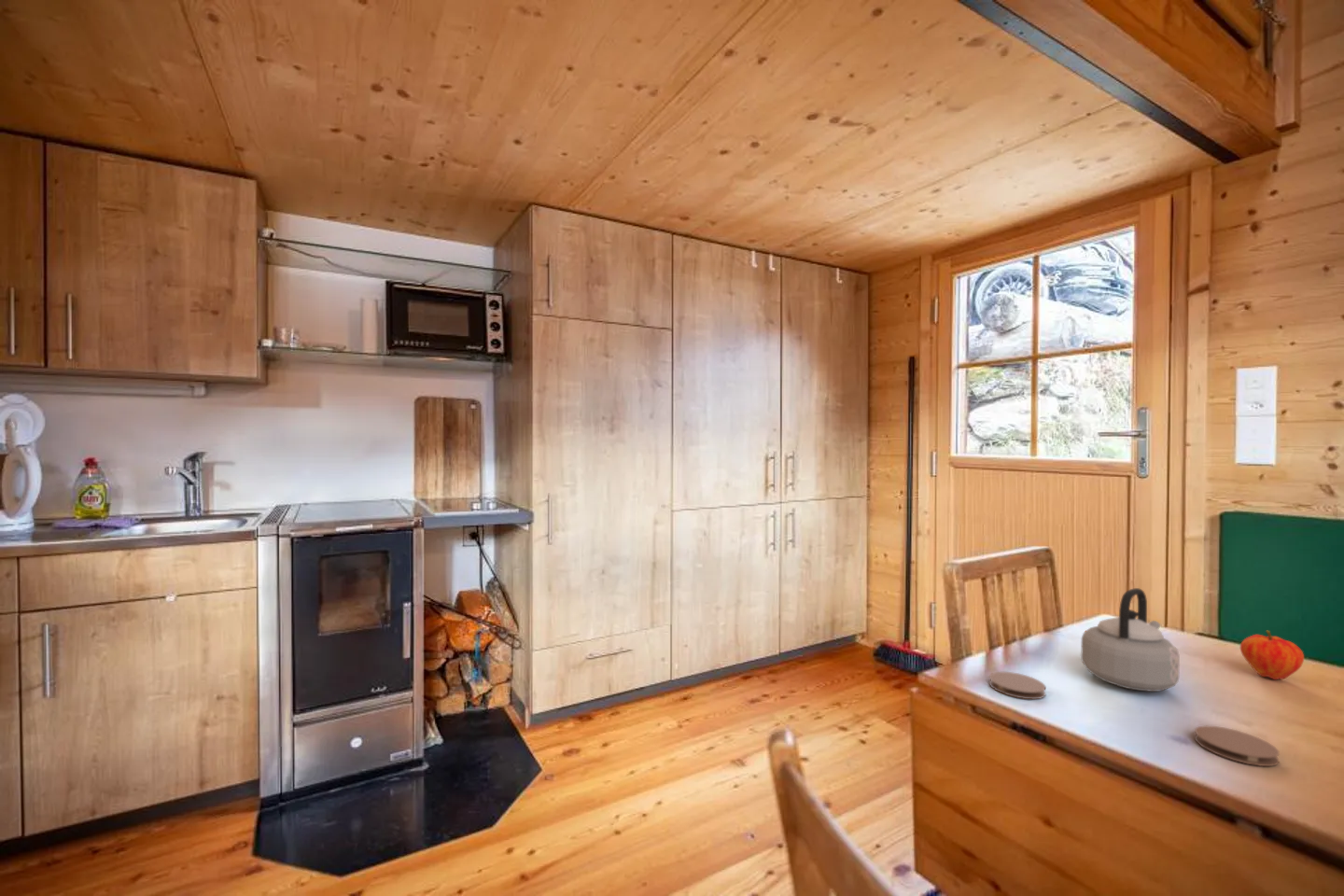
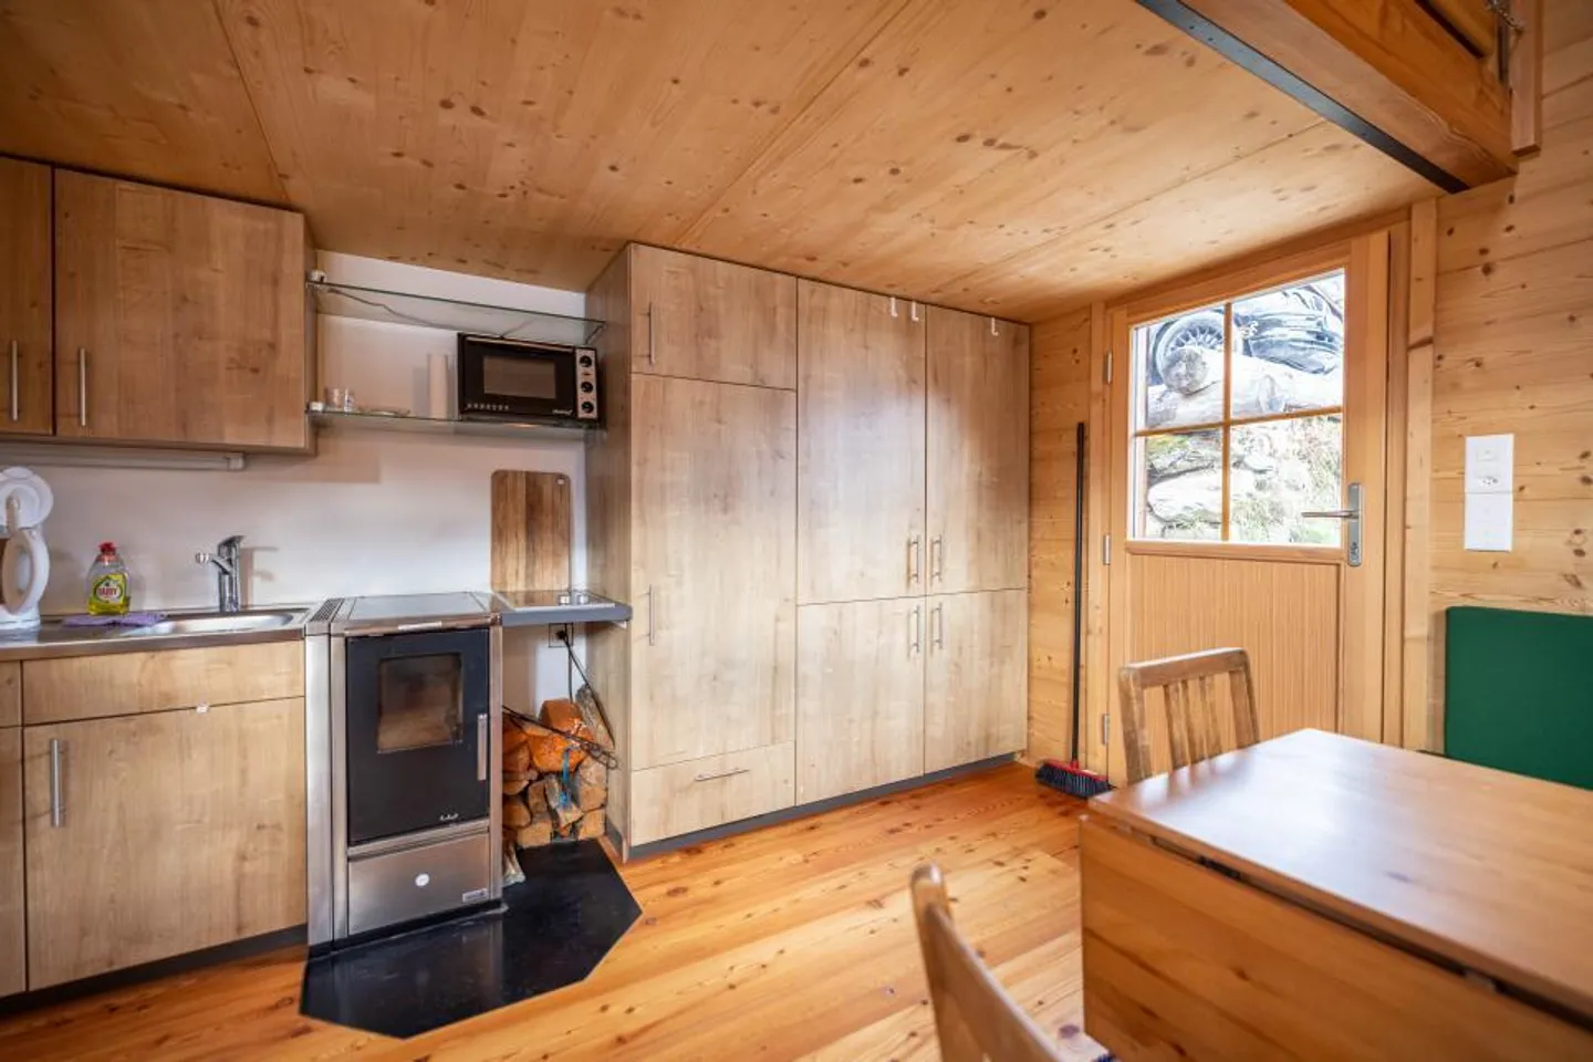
- teapot [1080,587,1181,693]
- fruit [1239,630,1305,680]
- coaster [1194,724,1281,767]
- coaster [988,671,1047,700]
